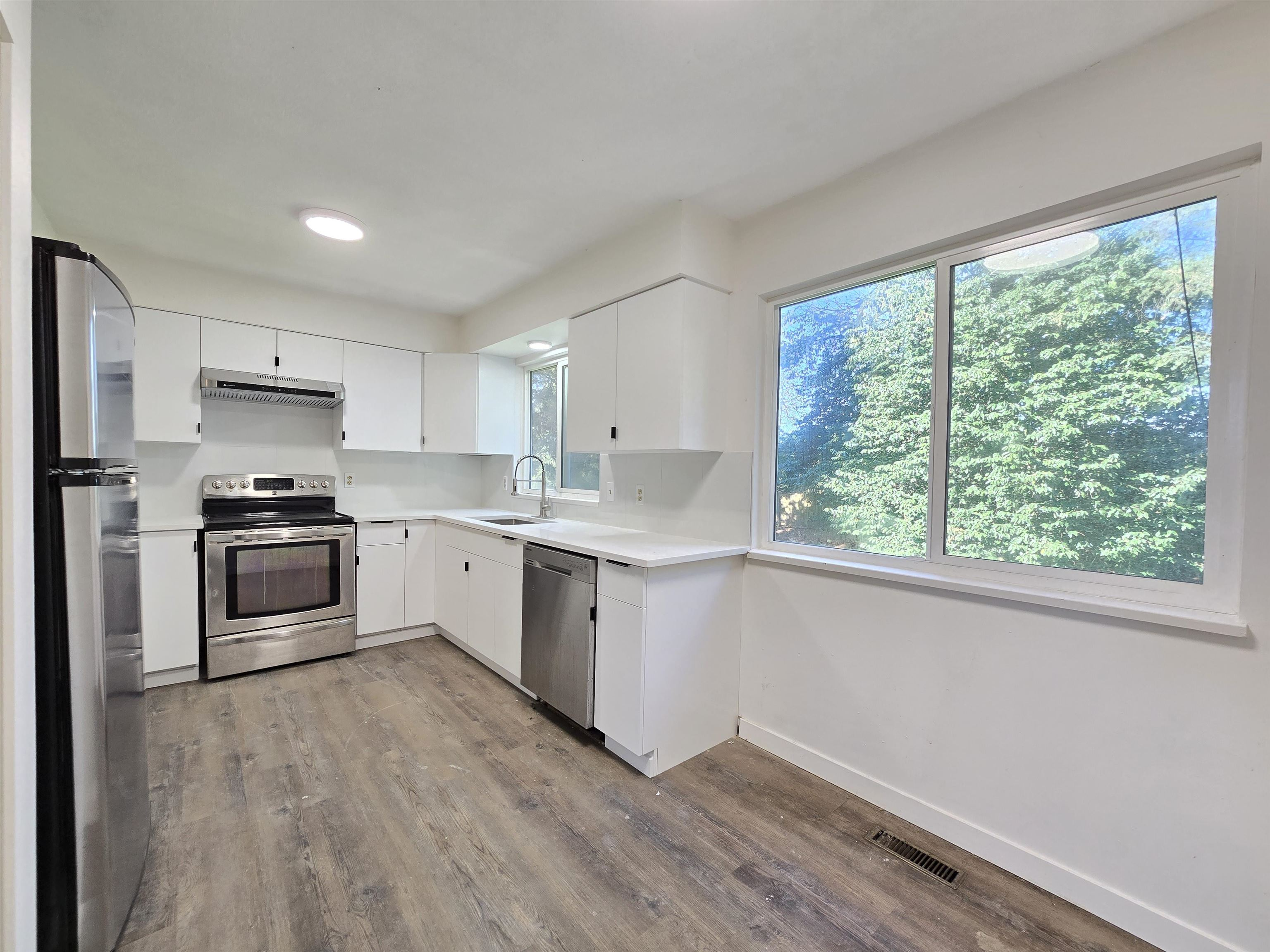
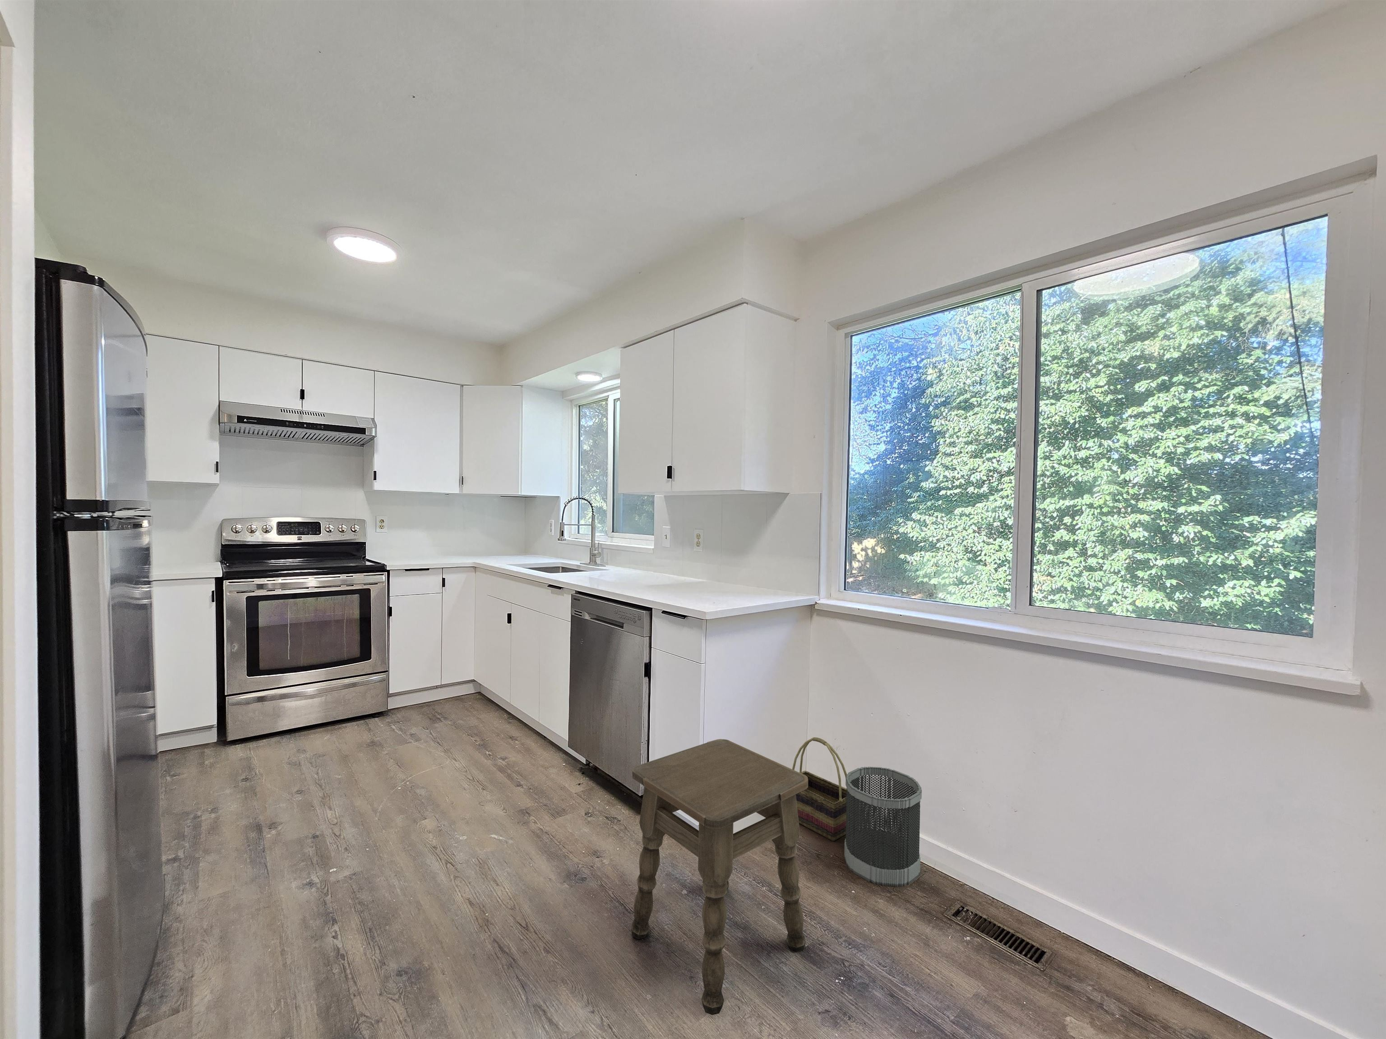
+ wastebasket [844,766,922,887]
+ side table [631,739,808,1016]
+ basket [792,737,847,841]
